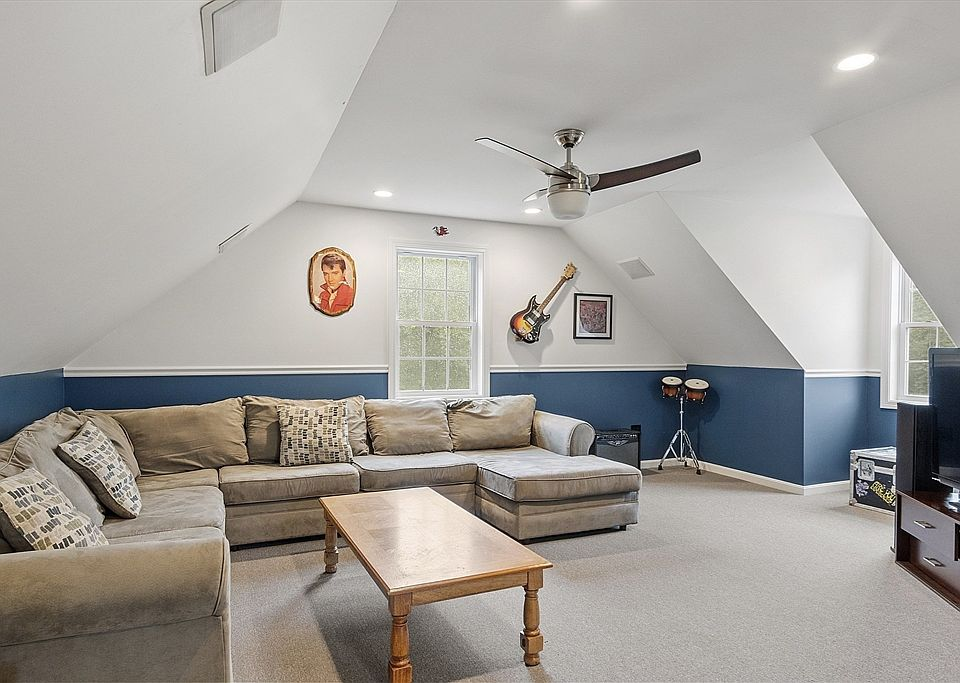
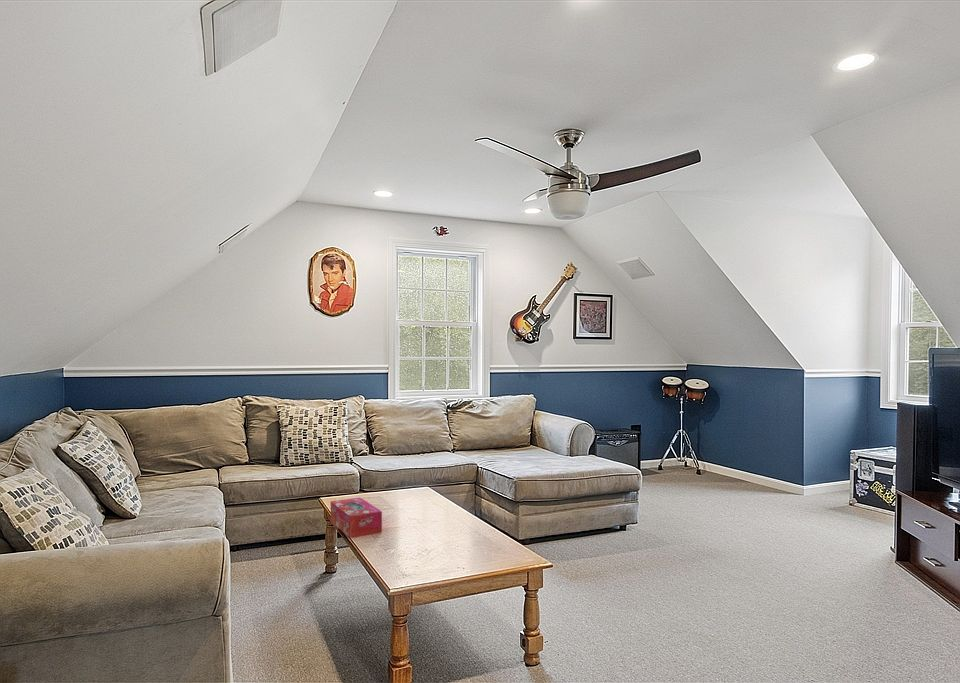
+ tissue box [330,496,383,539]
